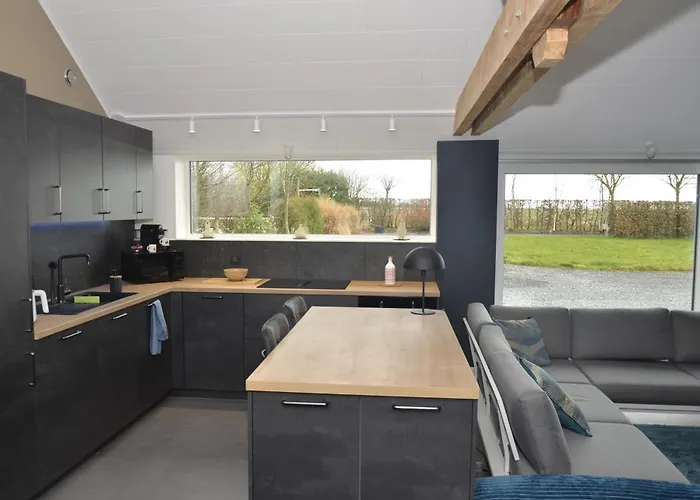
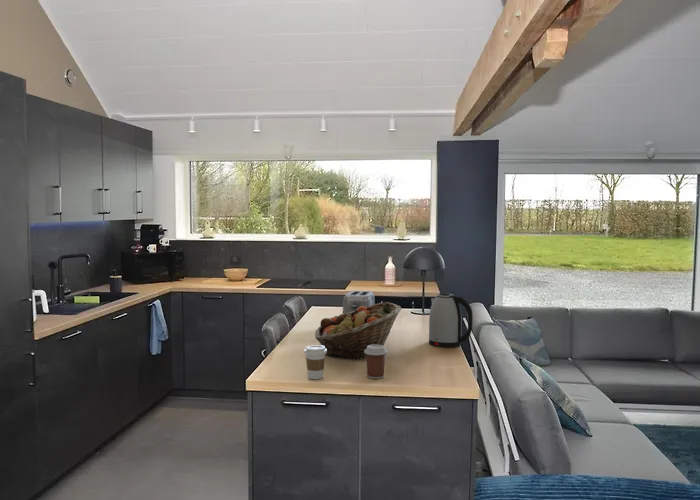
+ fruit basket [314,301,402,361]
+ toaster [341,290,376,314]
+ coffee cup [364,345,388,380]
+ coffee cup [303,344,327,380]
+ kettle [428,292,474,348]
